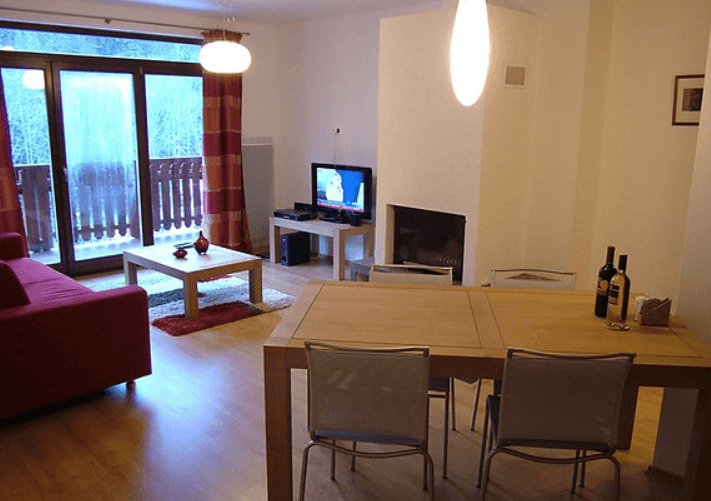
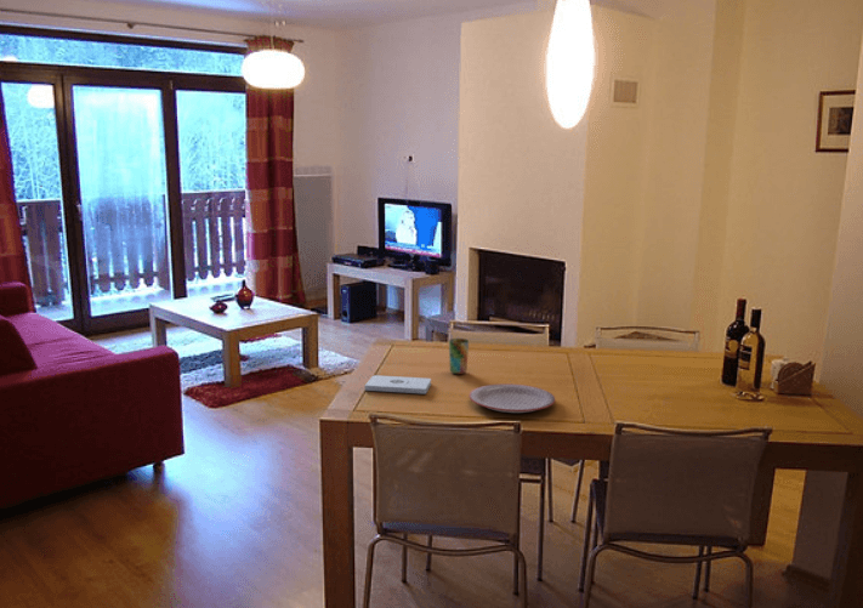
+ notepad [363,374,432,396]
+ plate [467,382,556,414]
+ cup [448,337,470,375]
